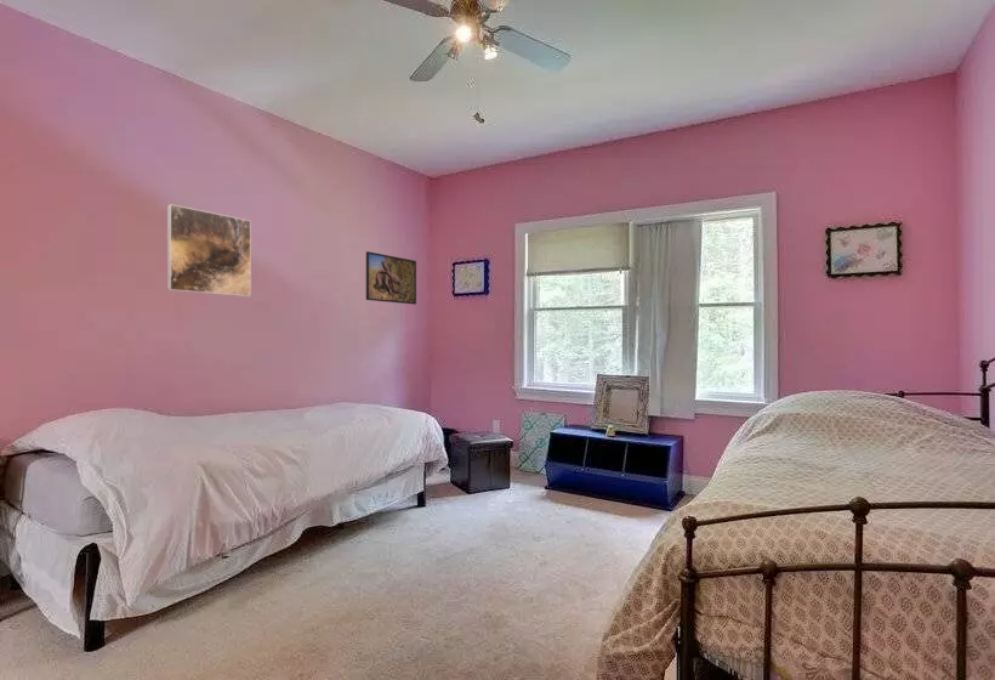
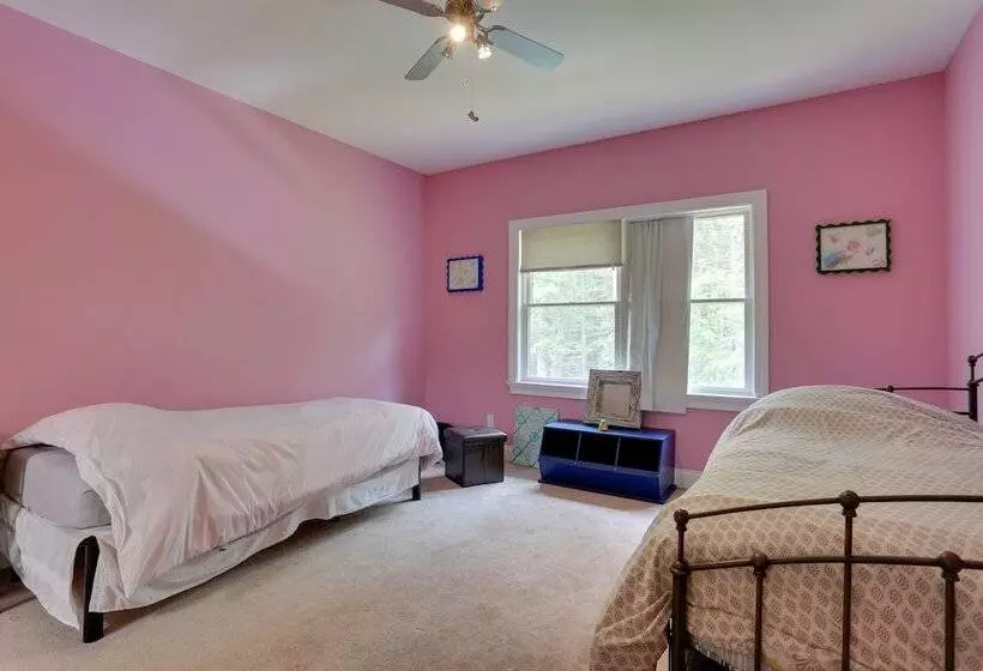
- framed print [365,250,417,306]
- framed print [166,203,252,298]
